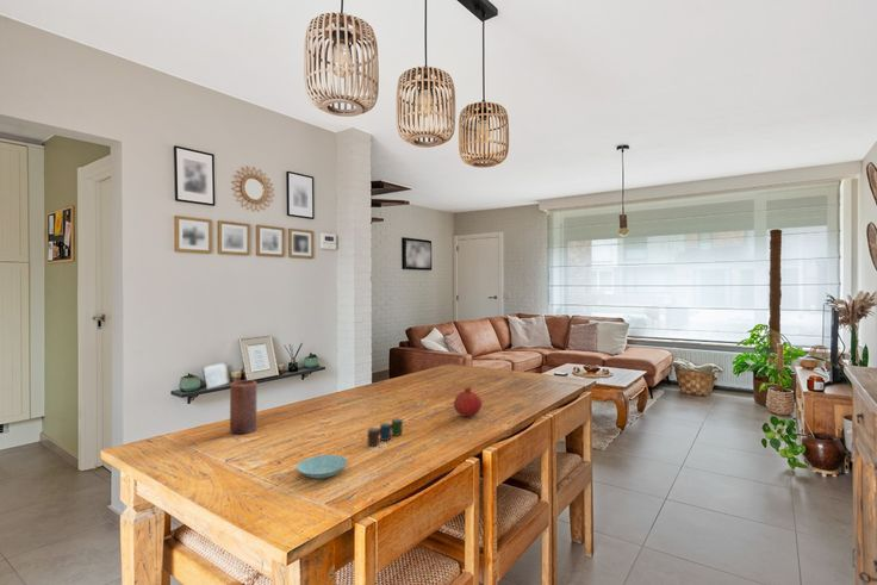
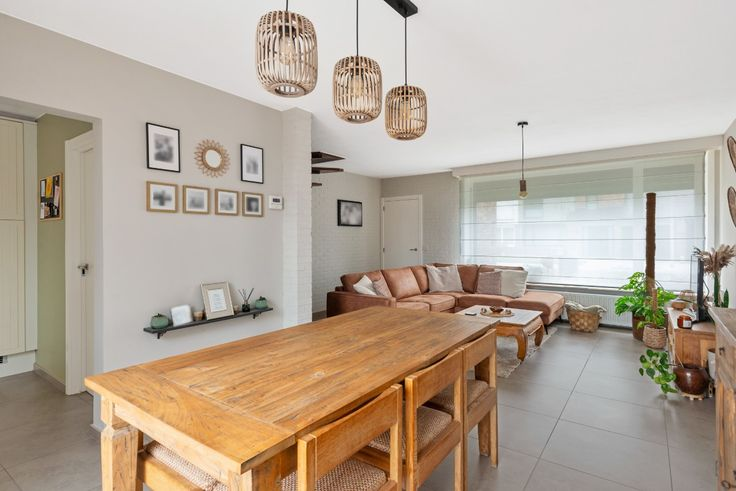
- cup [367,417,404,447]
- saucer [296,454,348,480]
- candle [229,379,257,435]
- fruit [453,386,483,418]
